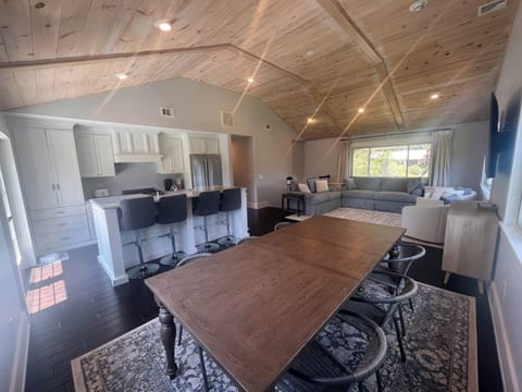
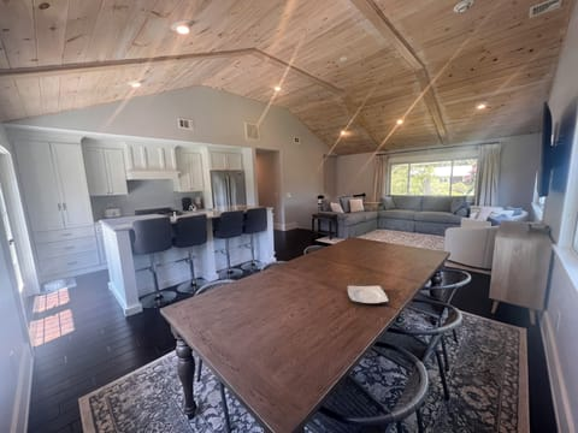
+ plate [347,284,389,306]
